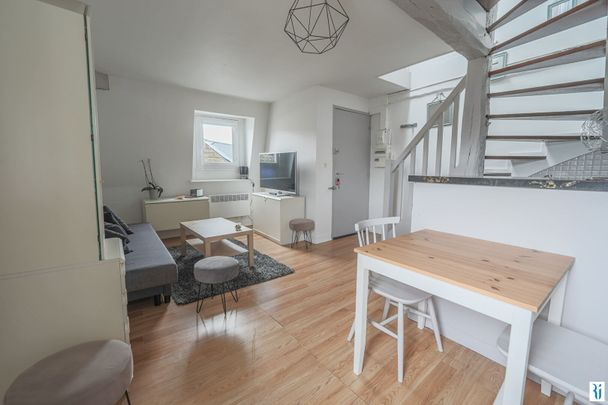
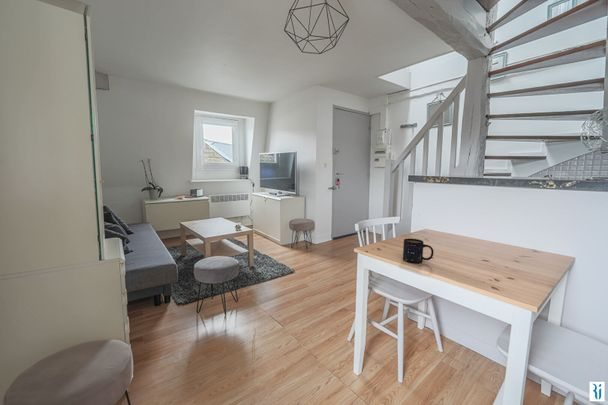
+ mug [402,238,435,264]
